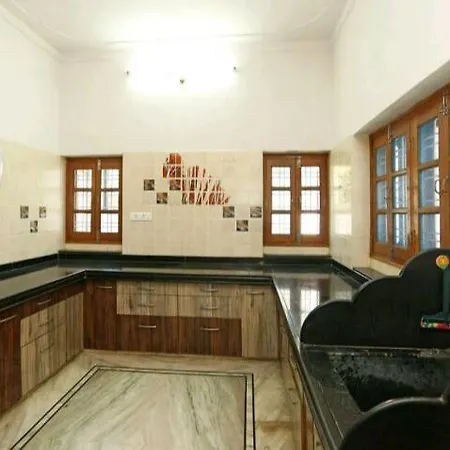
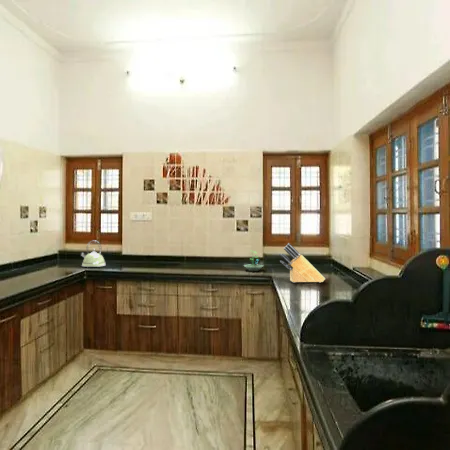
+ knife block [278,242,326,284]
+ kettle [80,239,106,268]
+ terrarium [243,250,264,272]
